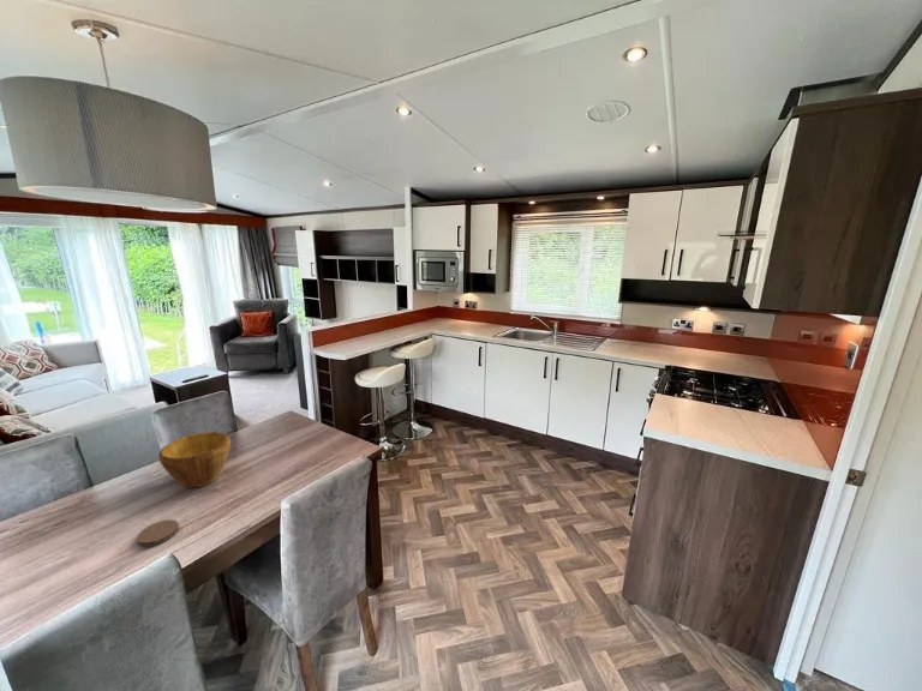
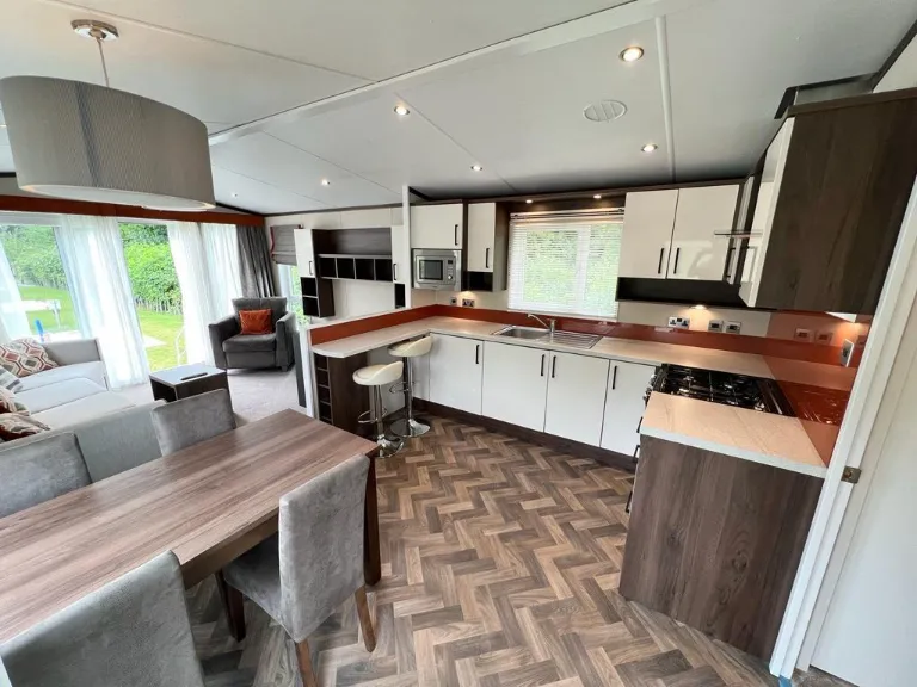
- coaster [136,518,180,548]
- bowl [157,431,232,489]
